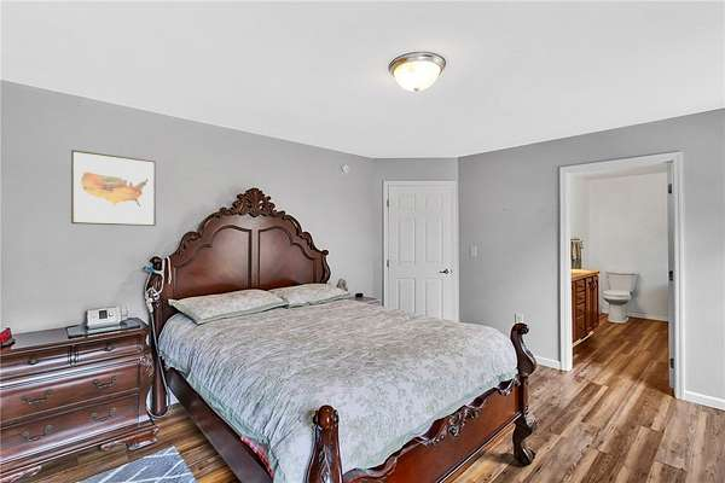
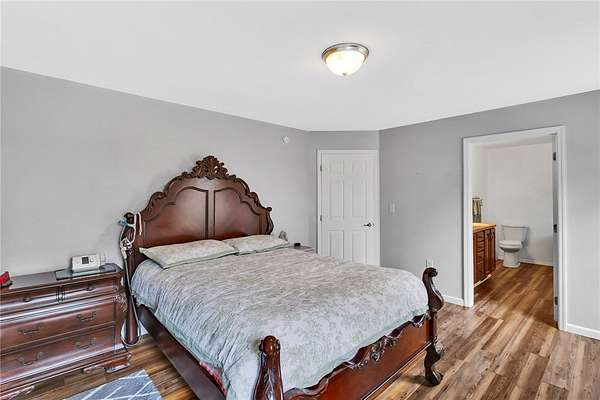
- wall art [70,149,157,227]
